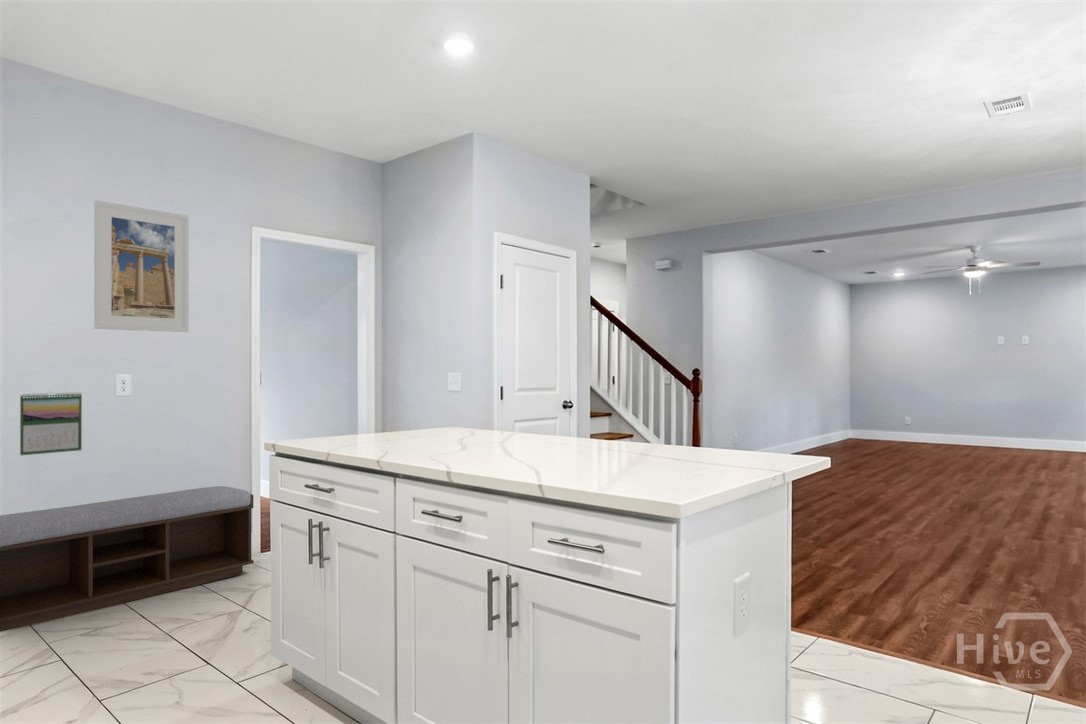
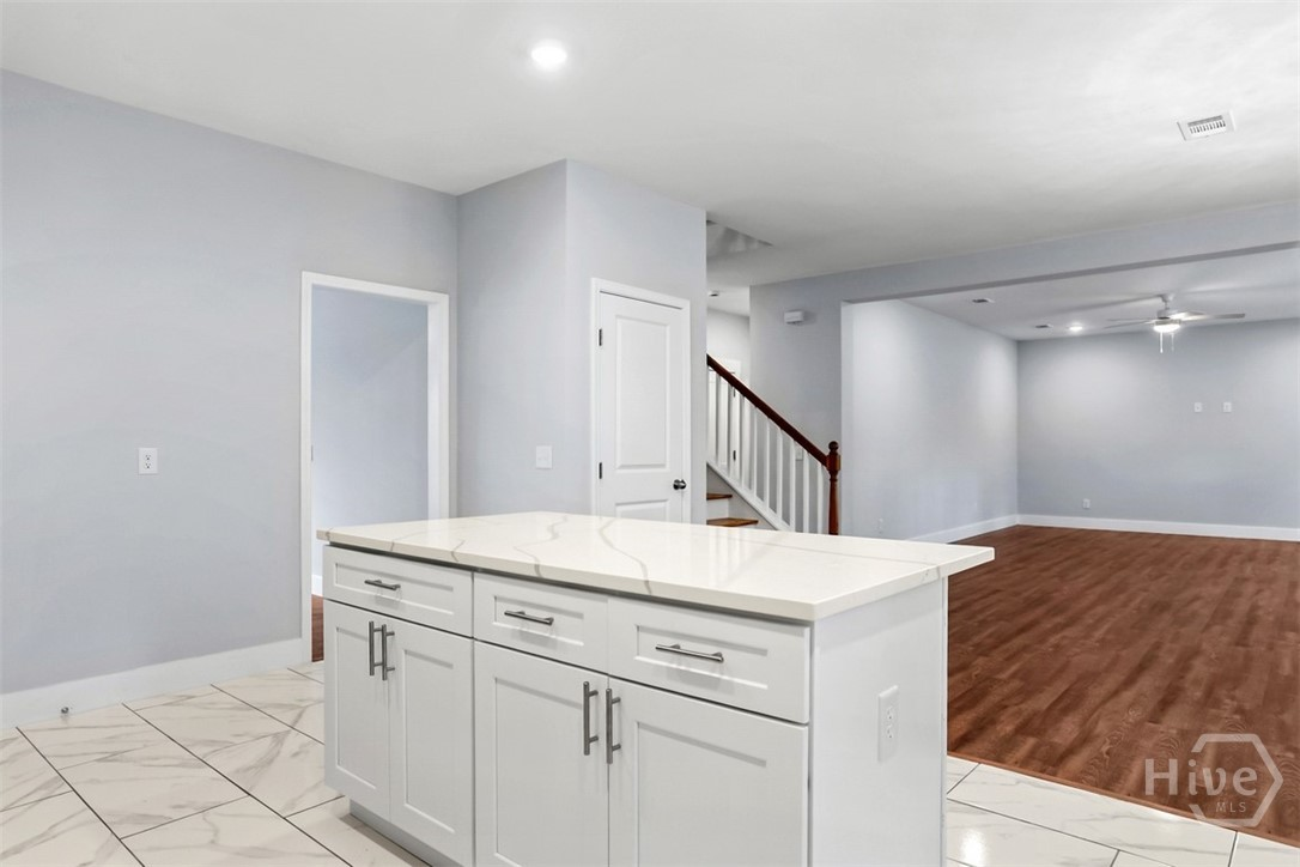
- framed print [93,199,190,333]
- calendar [19,391,83,456]
- bench [0,485,255,633]
